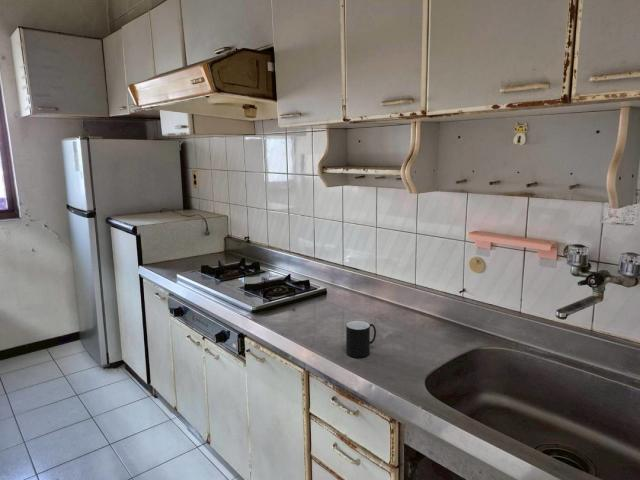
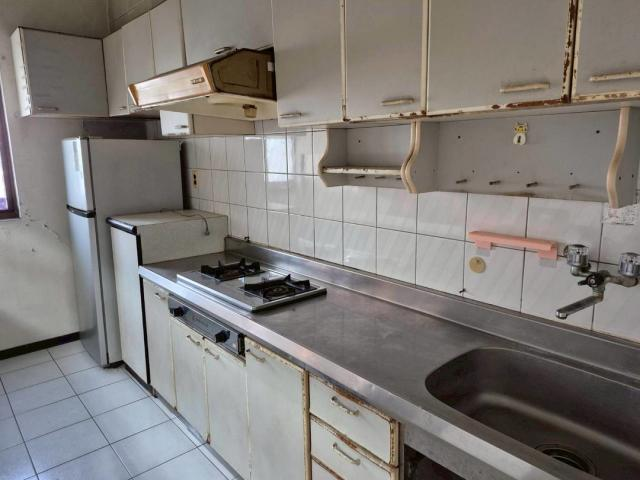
- cup [345,320,377,359]
